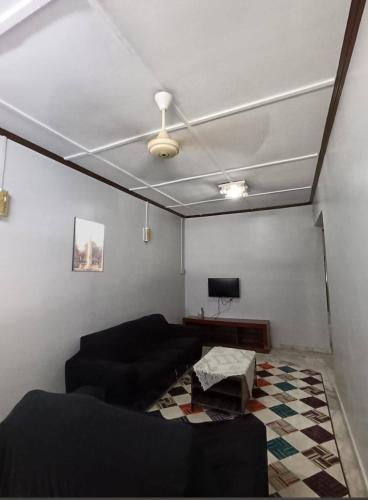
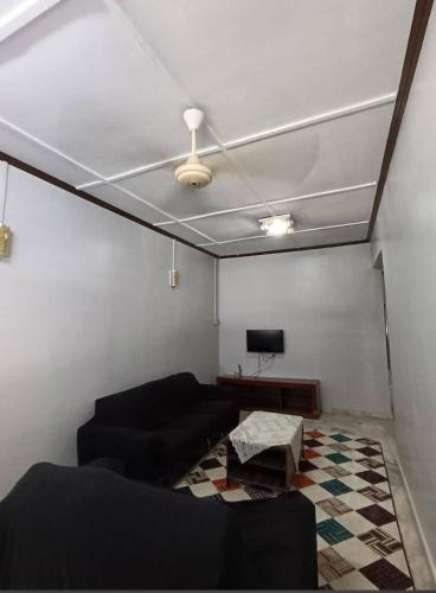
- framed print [71,216,106,273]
